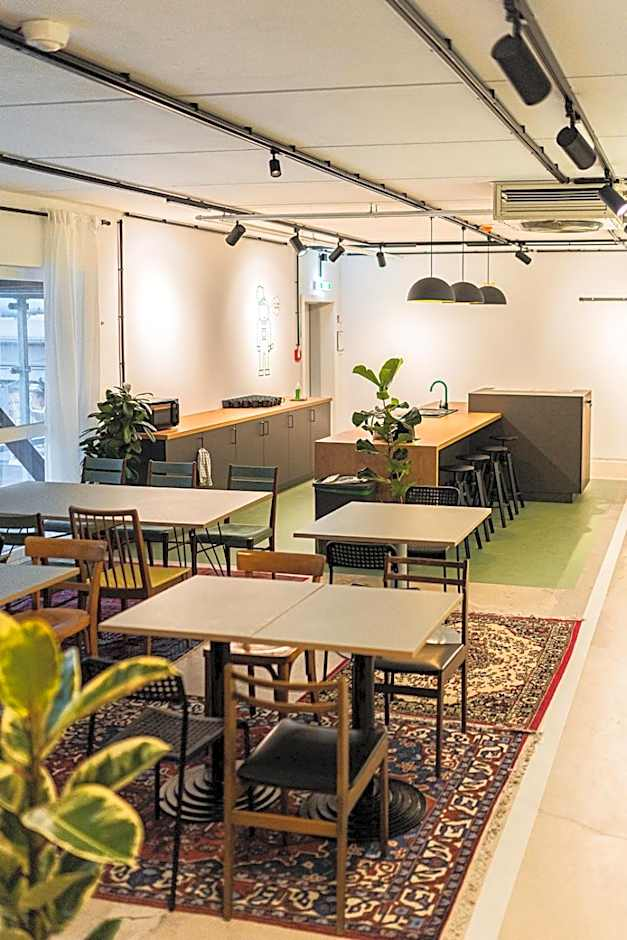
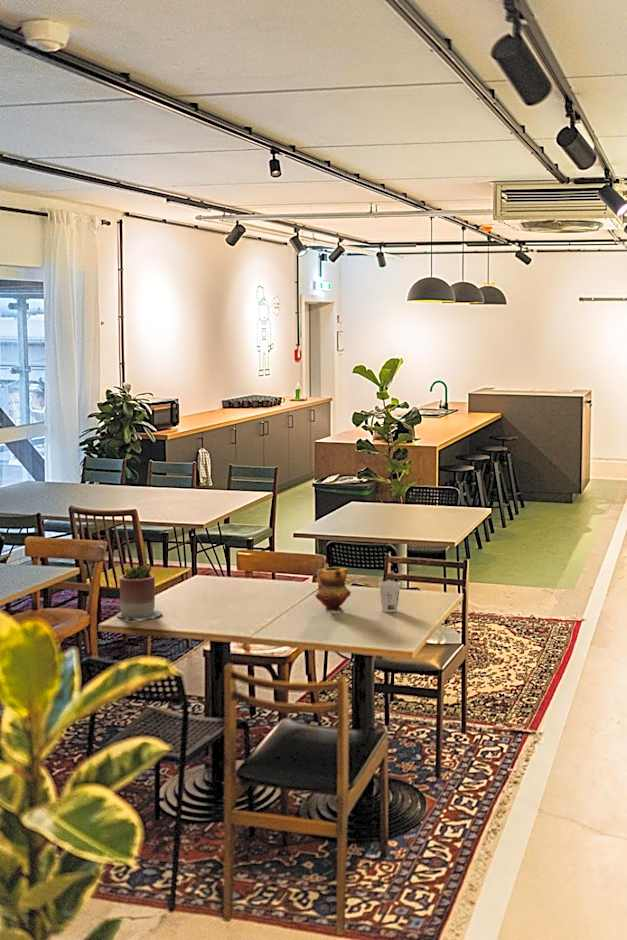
+ teapot [314,566,352,612]
+ succulent planter [116,564,163,620]
+ cup [378,580,402,613]
